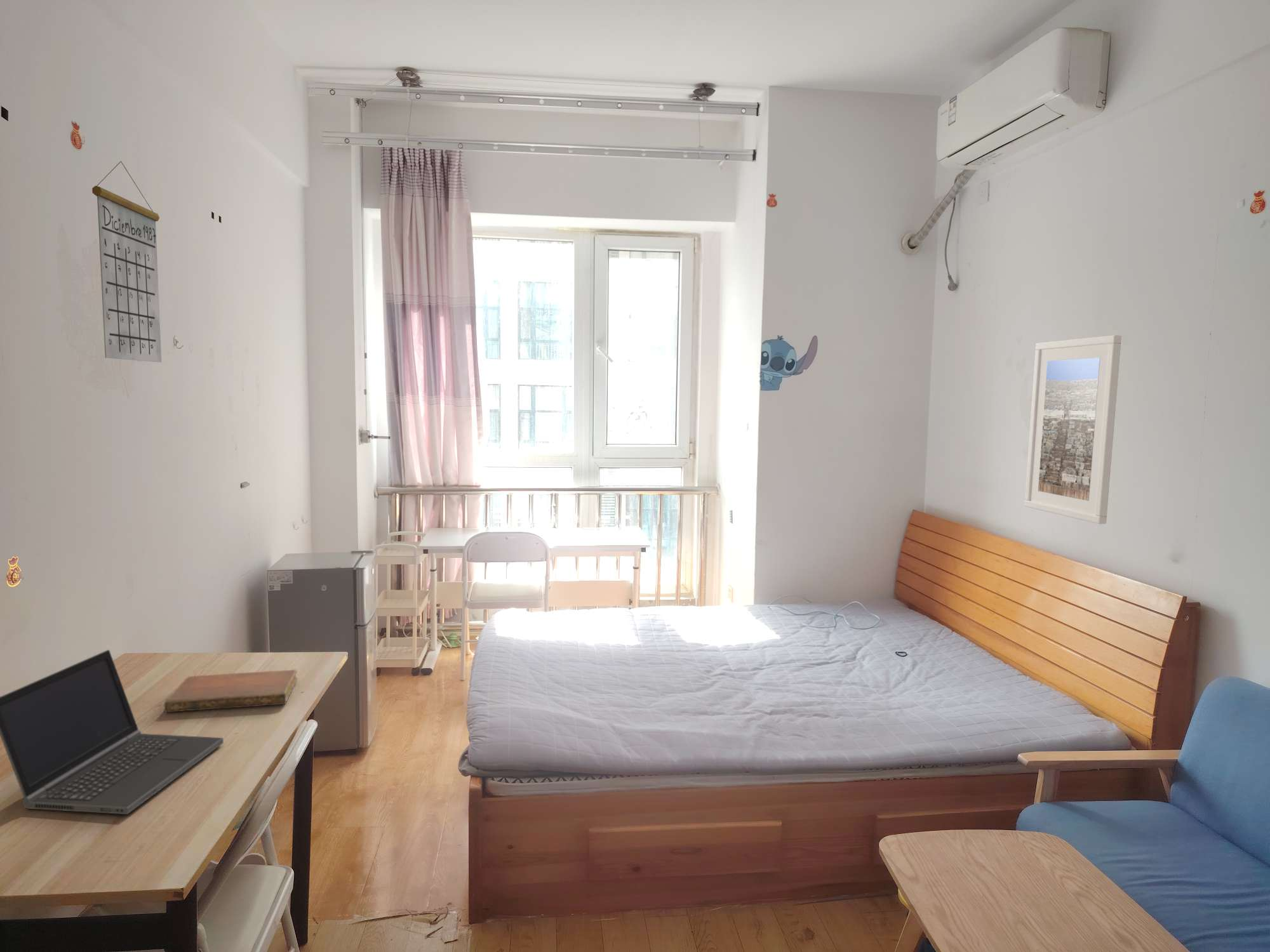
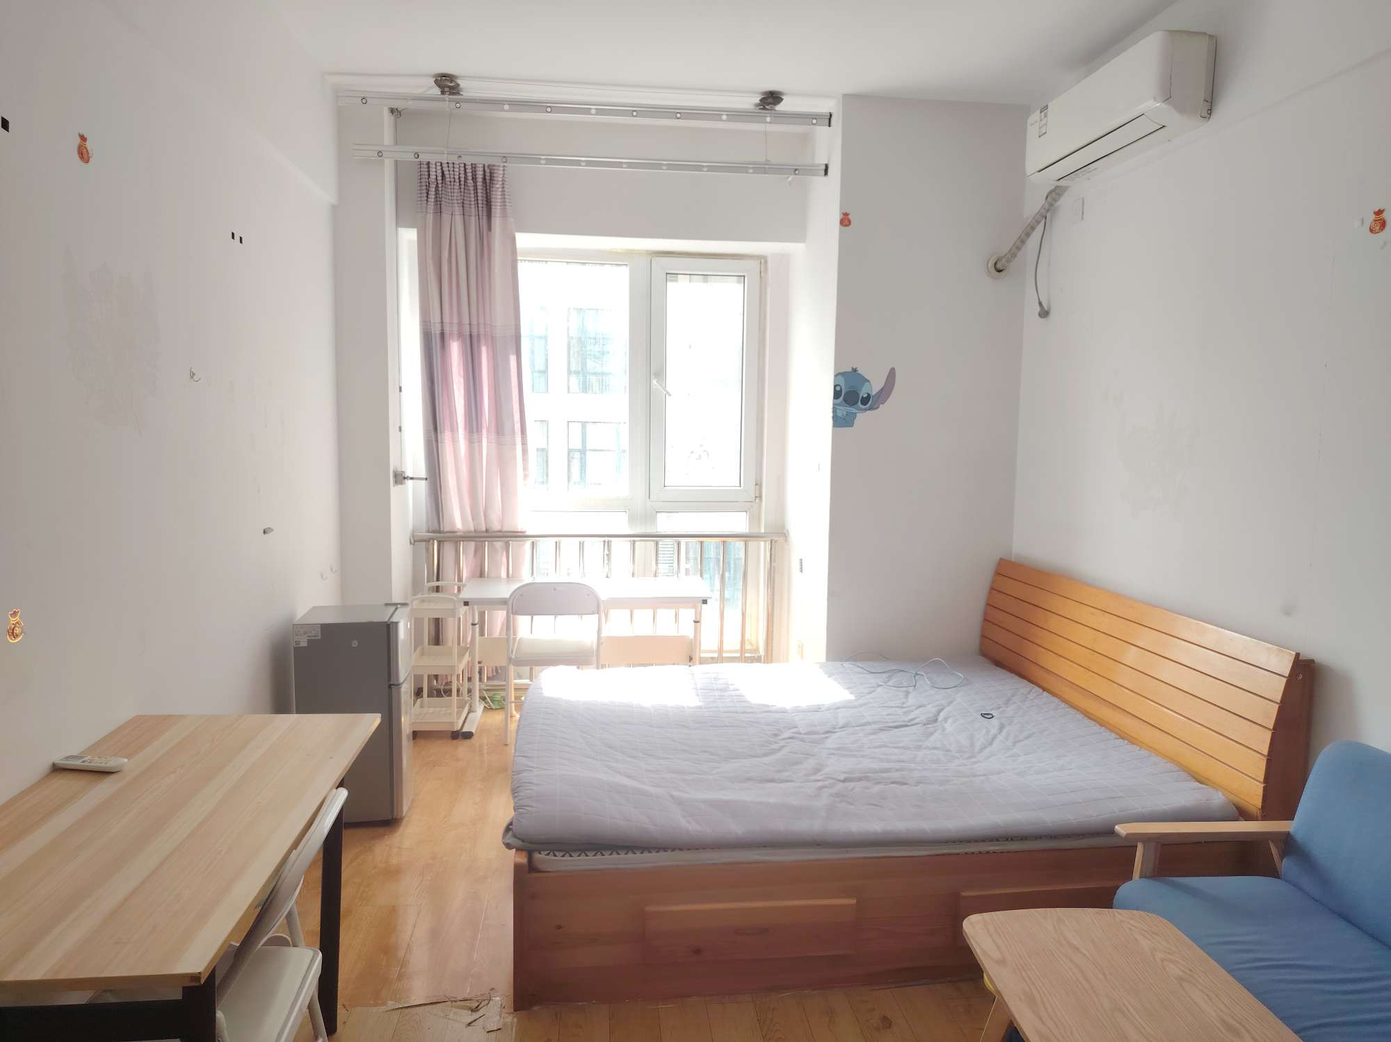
- calendar [91,161,162,363]
- notebook [164,669,298,713]
- laptop computer [0,649,224,815]
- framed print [1024,334,1122,525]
